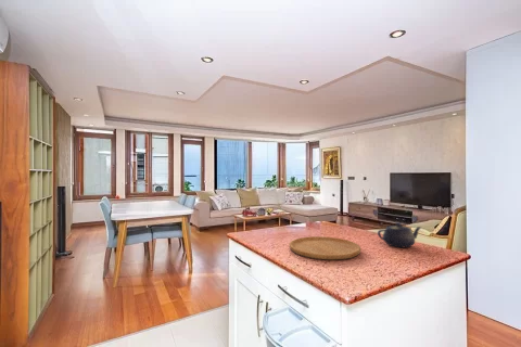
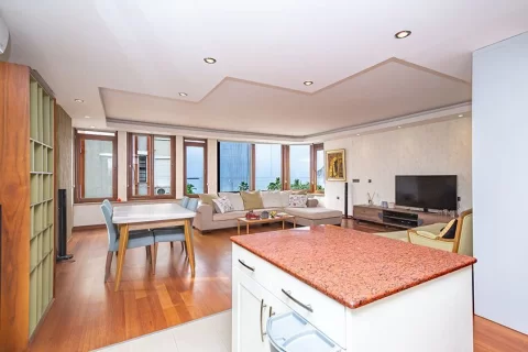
- cutting board [289,235,361,260]
- teapot [377,221,423,248]
